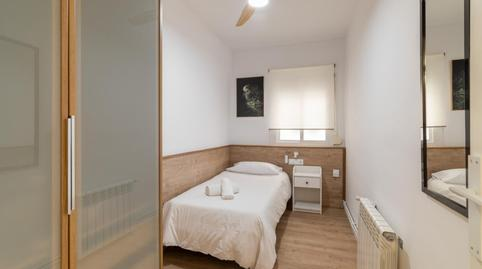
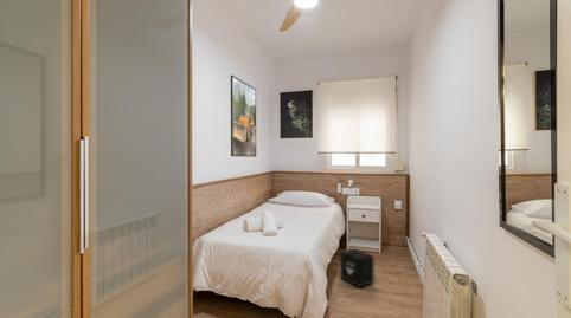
+ air purifier [339,248,376,288]
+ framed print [230,74,257,158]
